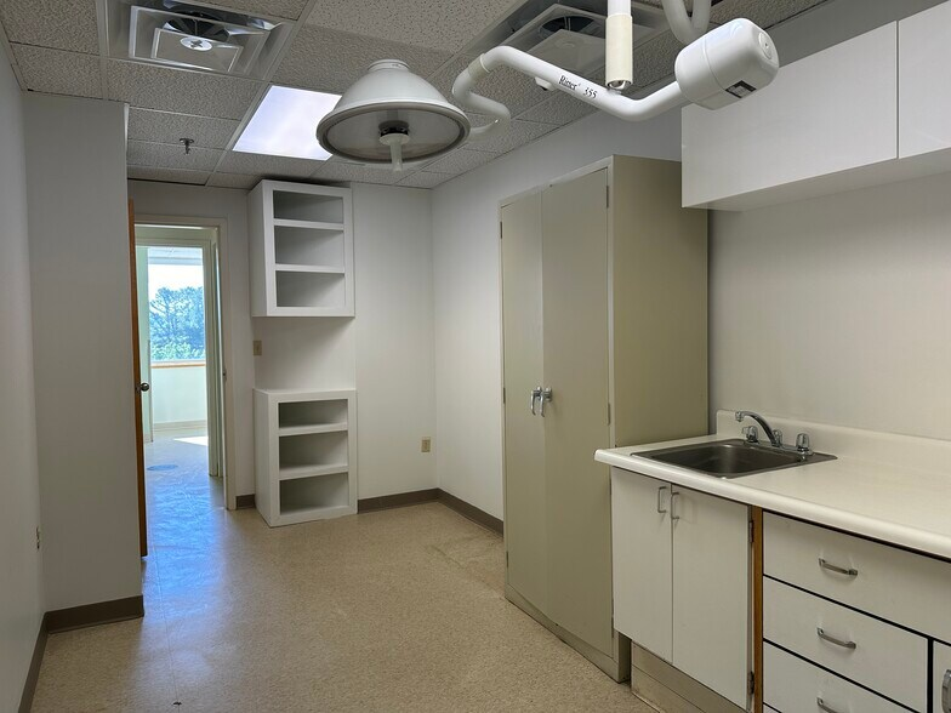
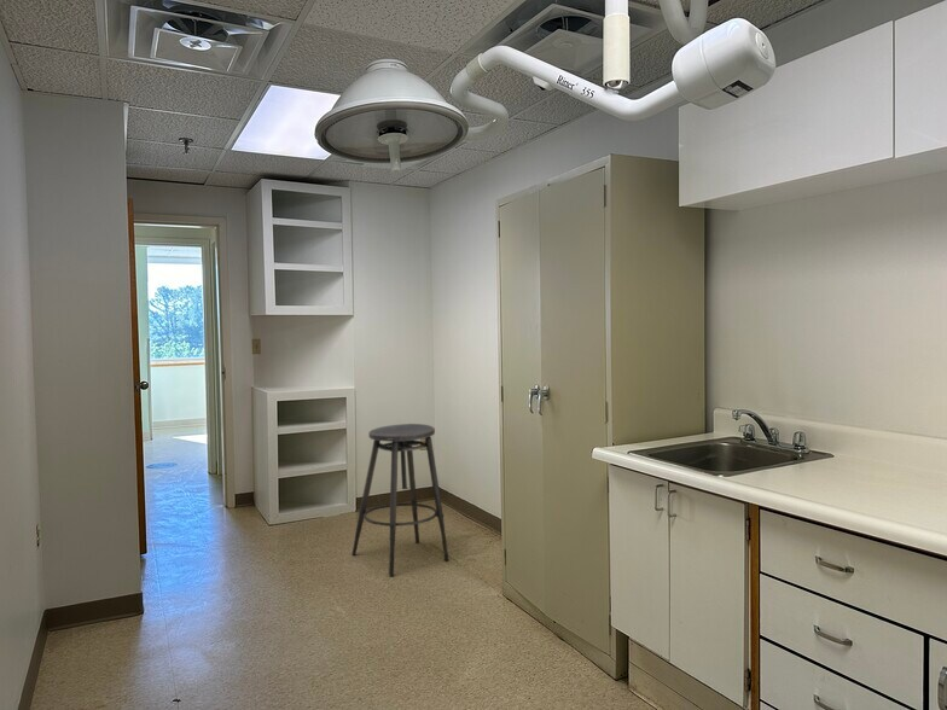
+ stool [350,423,449,577]
